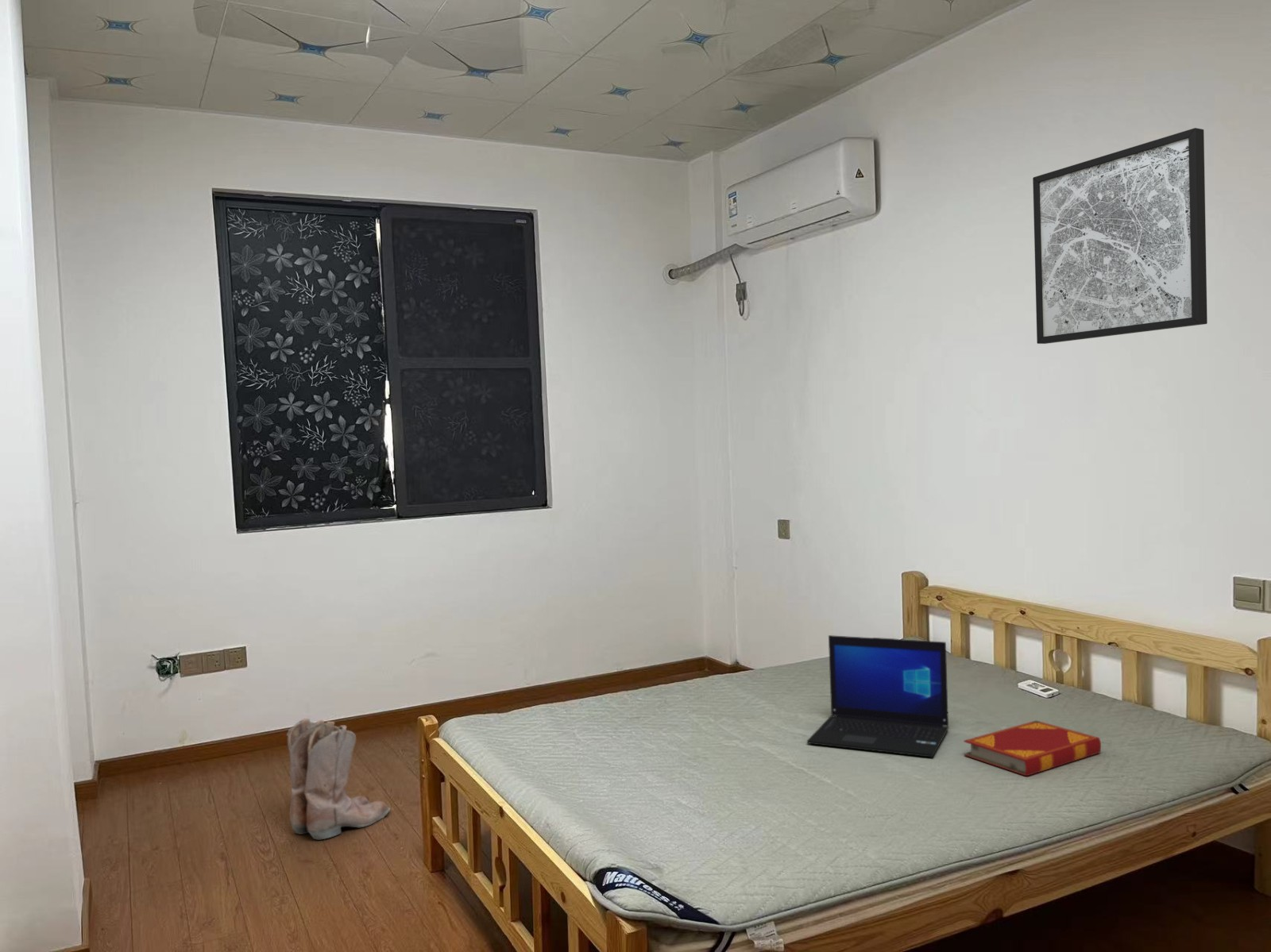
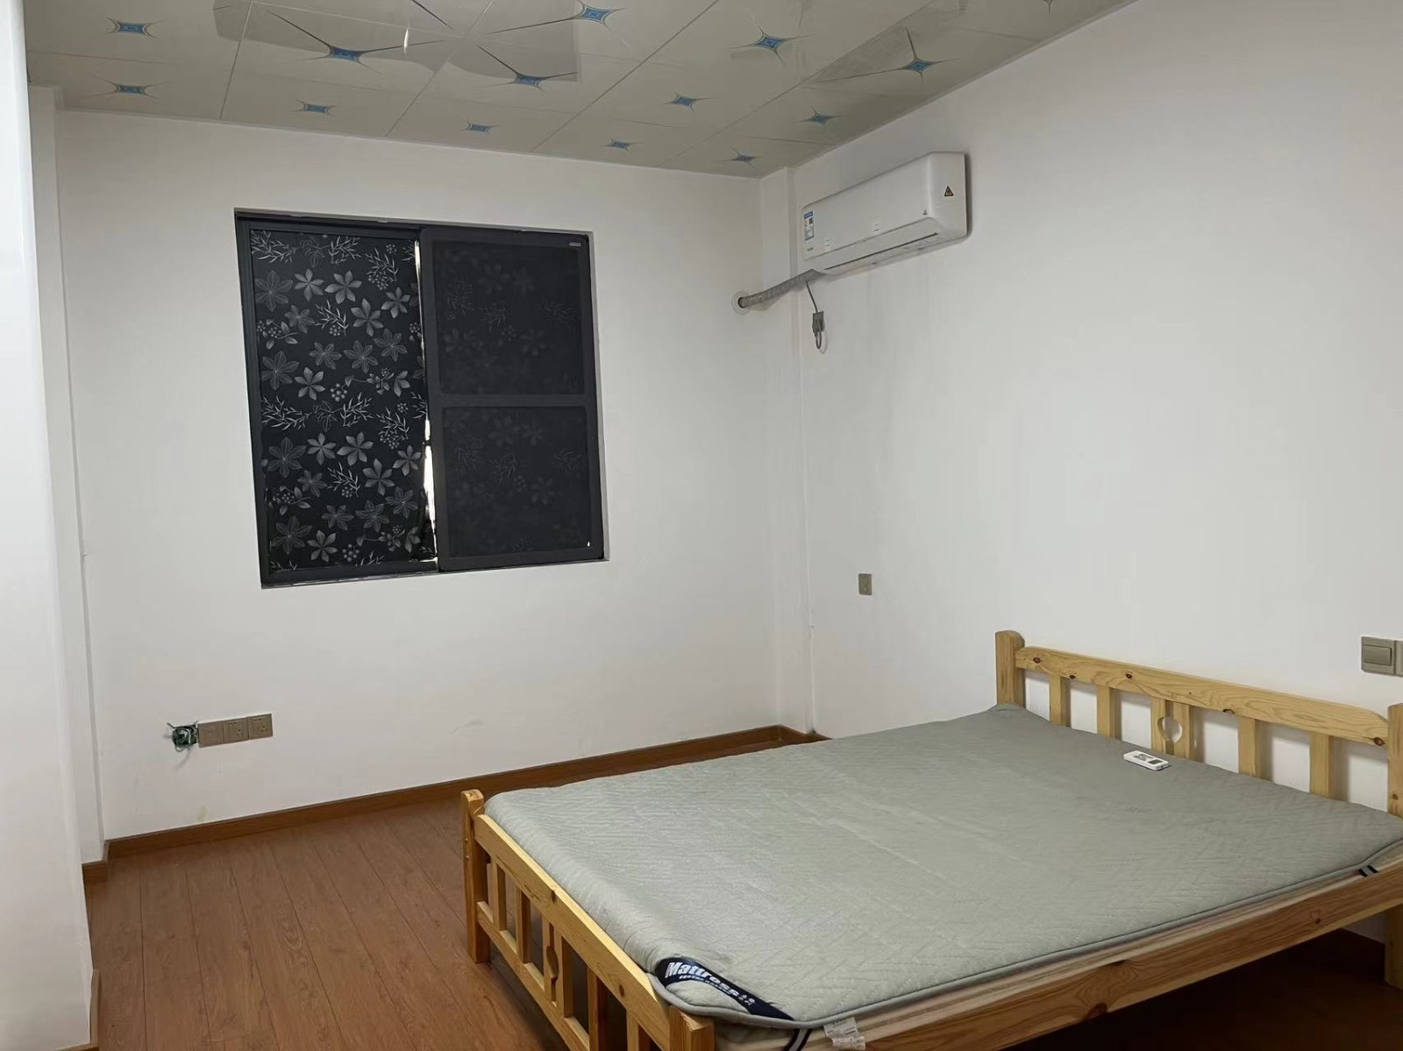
- wall art [1032,127,1208,345]
- boots [286,717,391,840]
- laptop [806,634,949,758]
- hardback book [963,720,1102,777]
